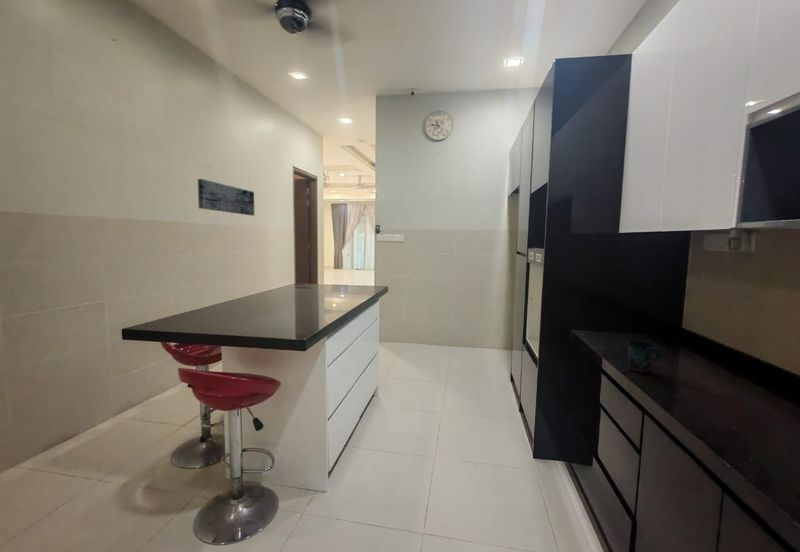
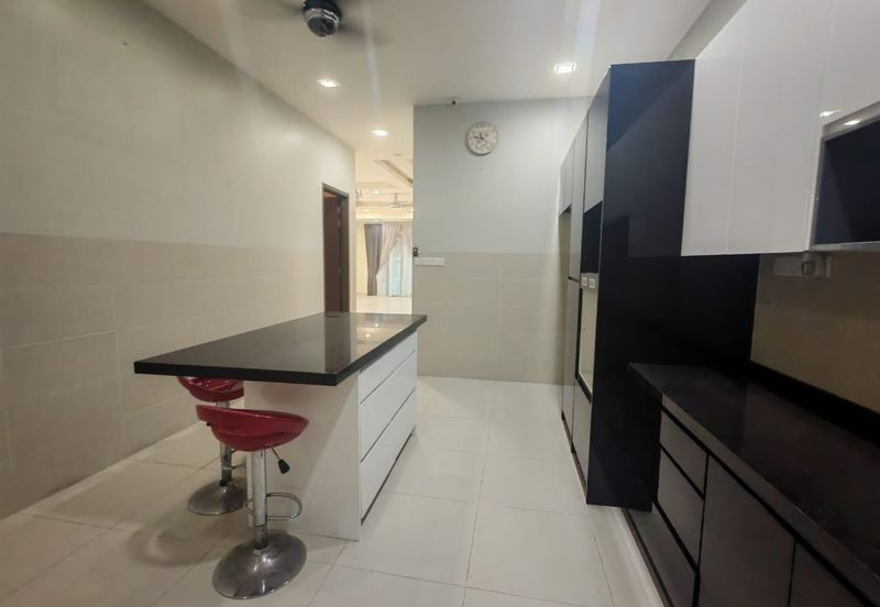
- wall art [197,178,255,217]
- mug [626,339,663,373]
